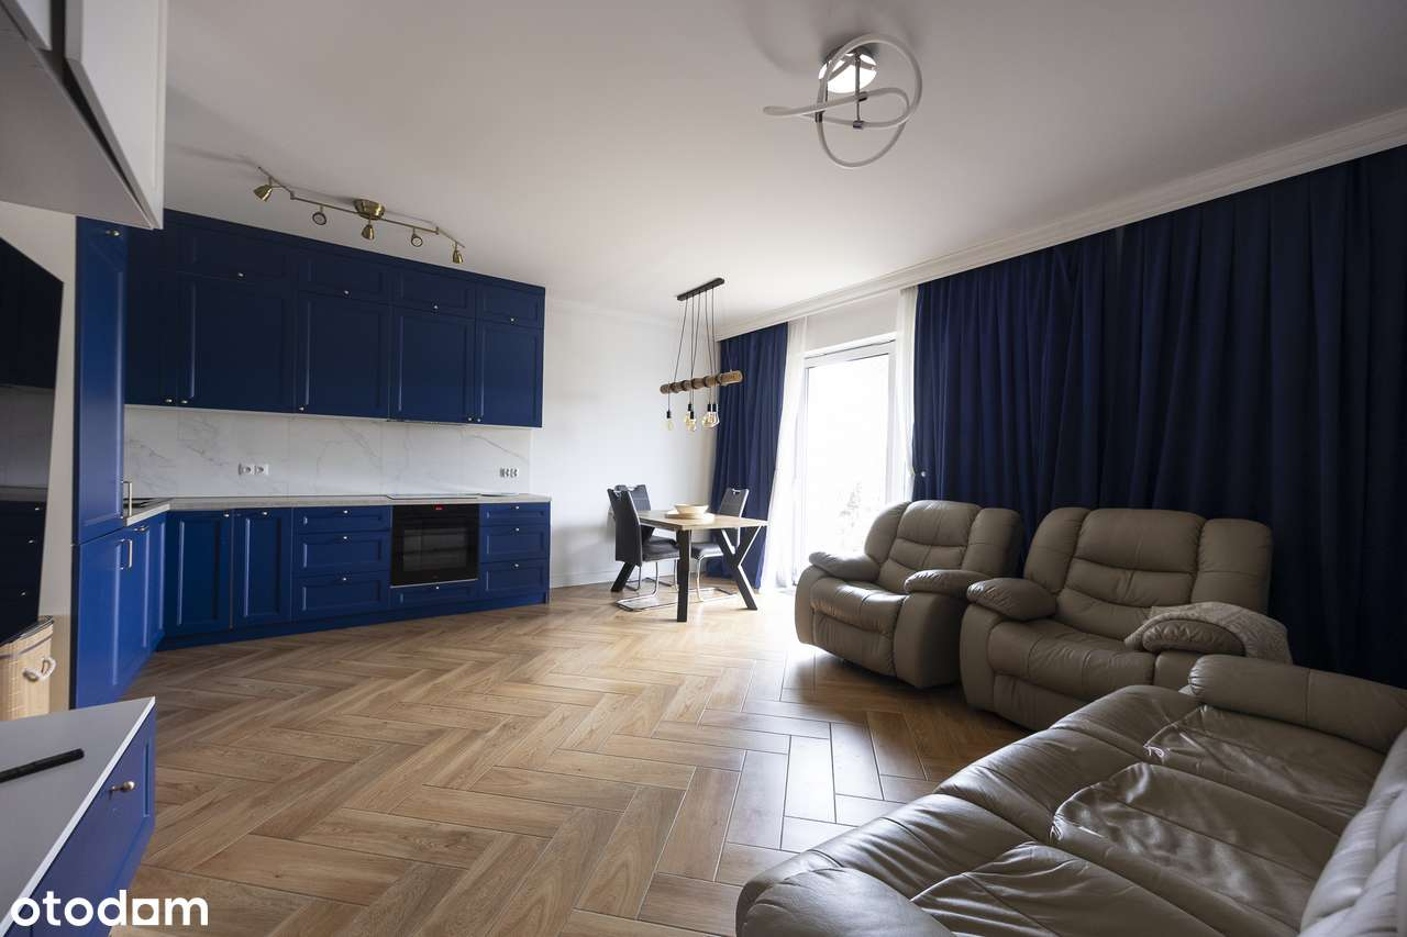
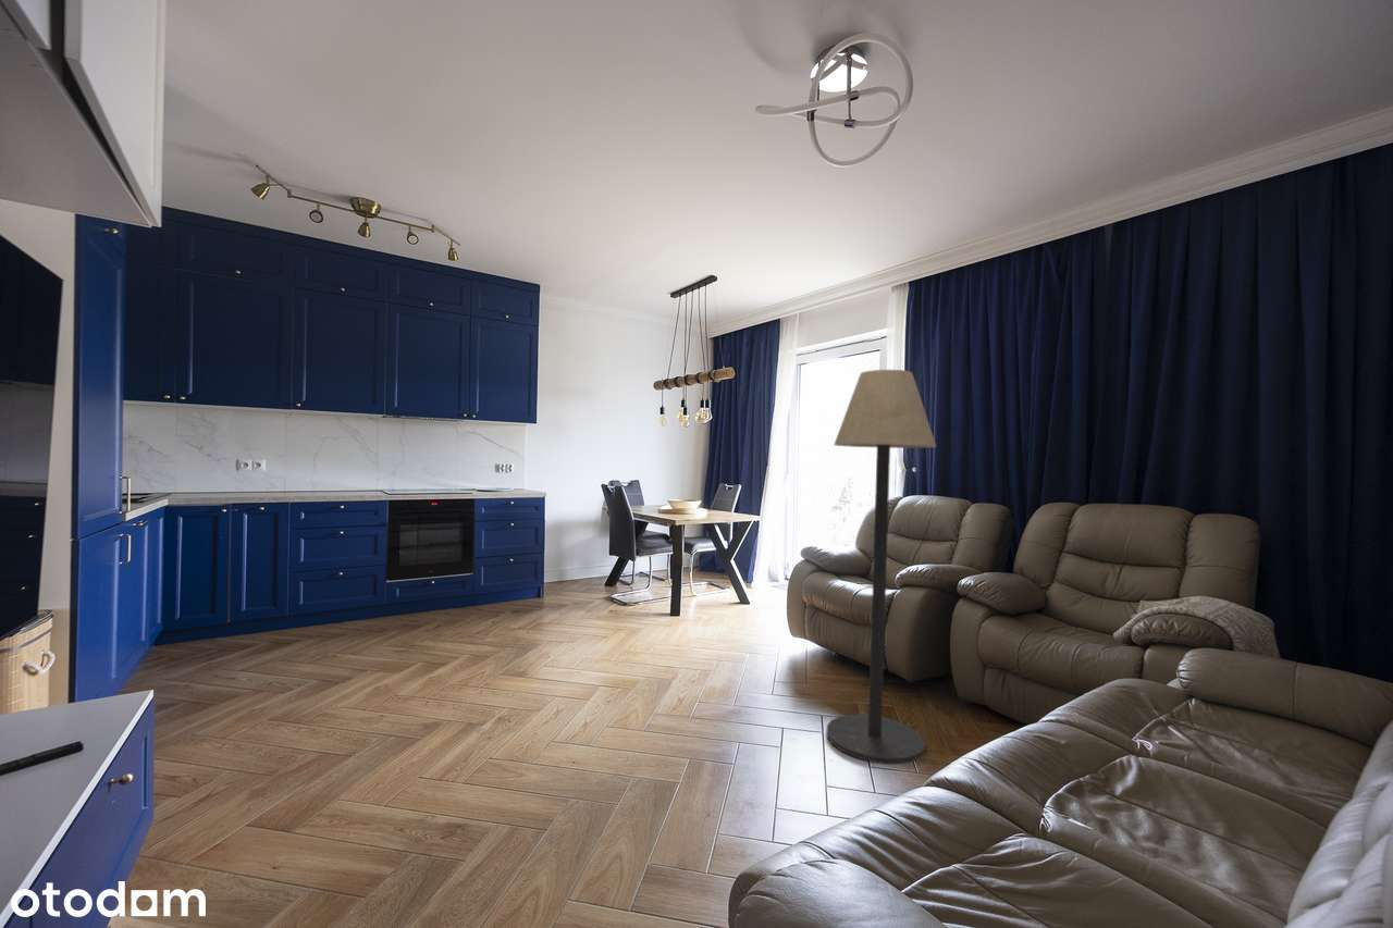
+ floor lamp [826,369,937,765]
